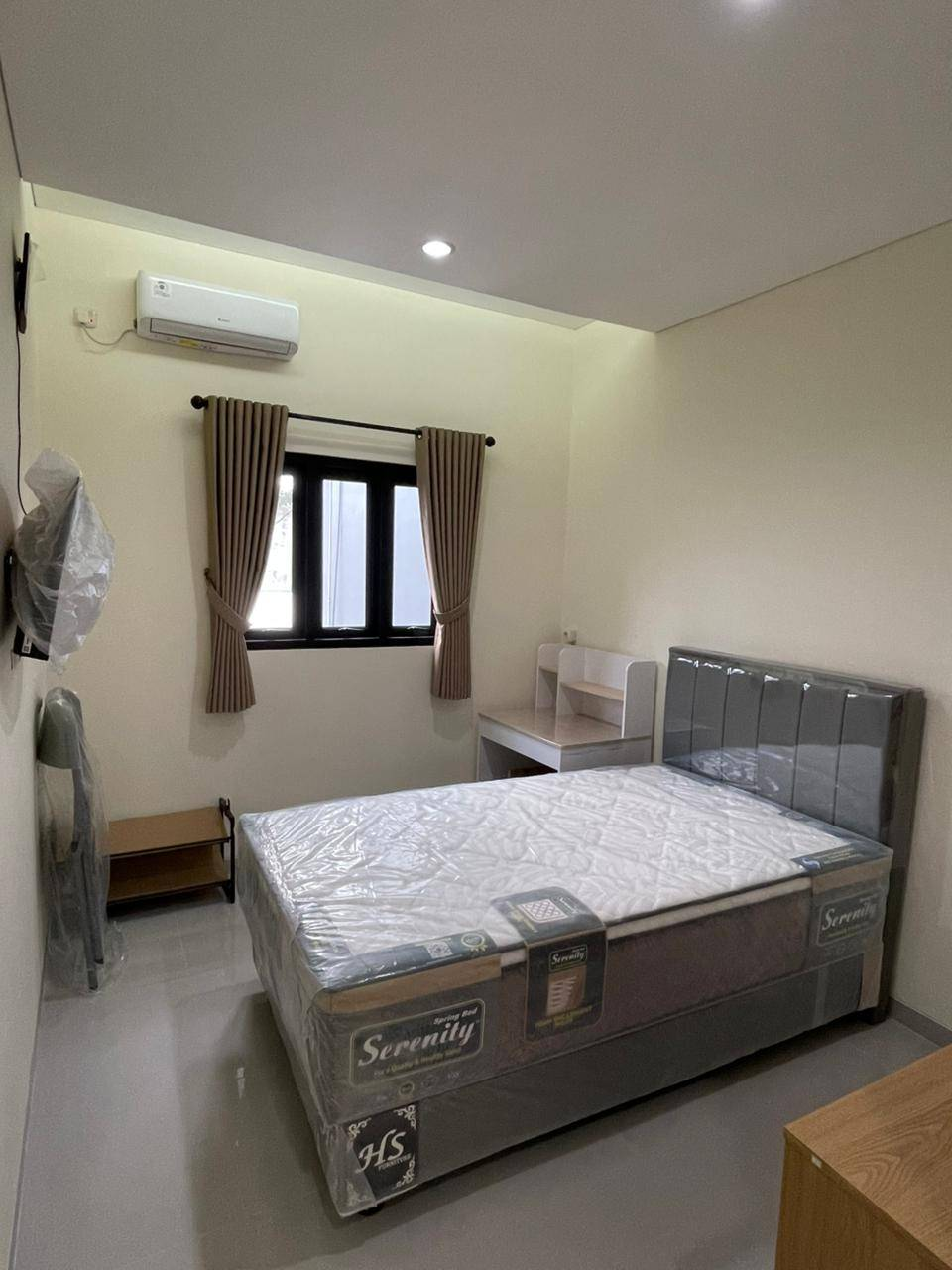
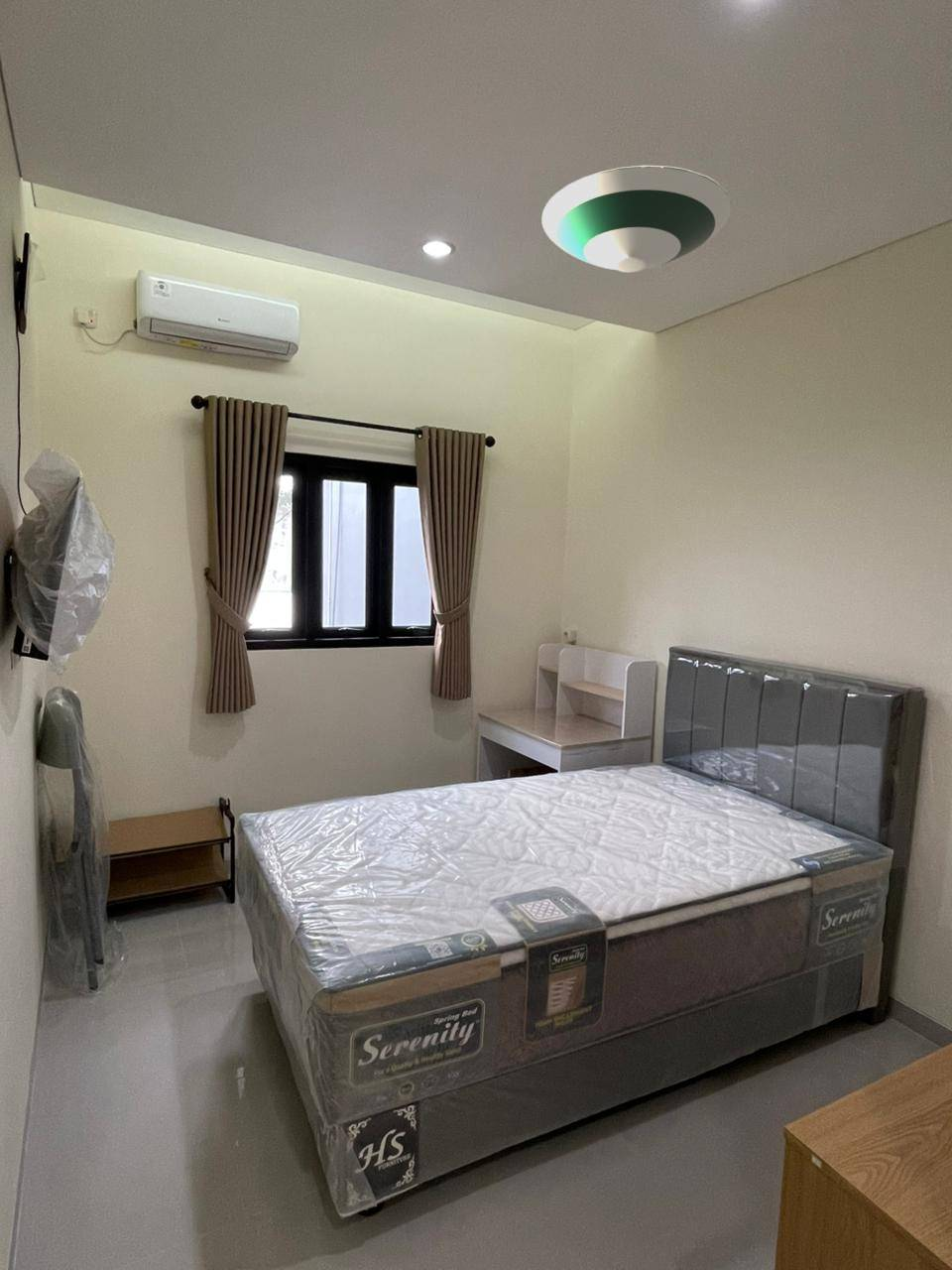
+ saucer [540,165,732,273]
